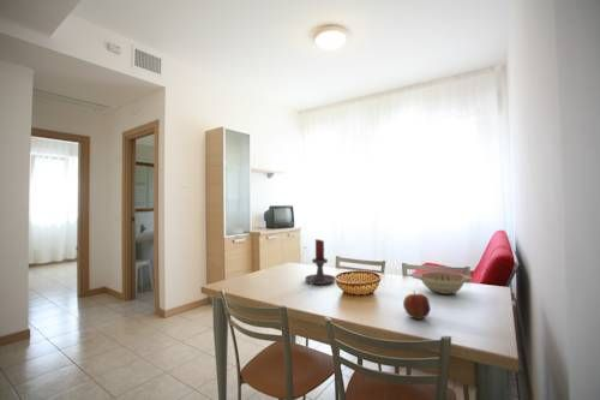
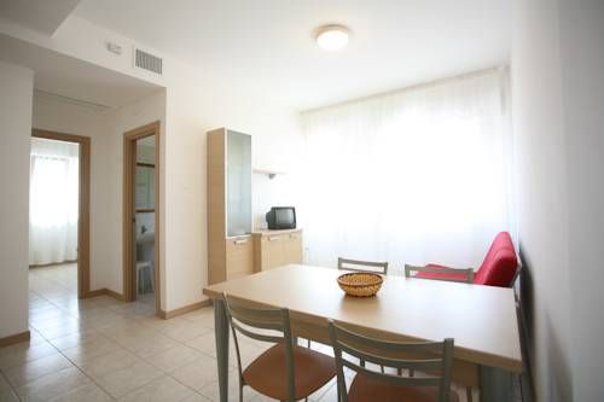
- apple [402,289,432,321]
- candle holder [304,238,336,286]
- decorative bowl [412,270,474,295]
